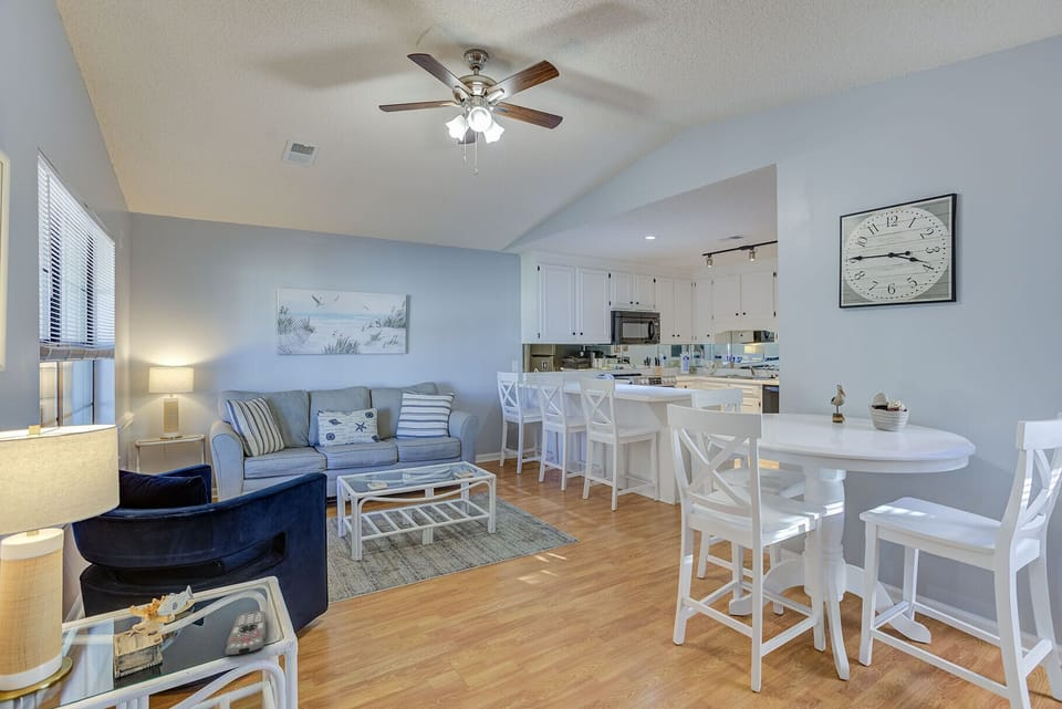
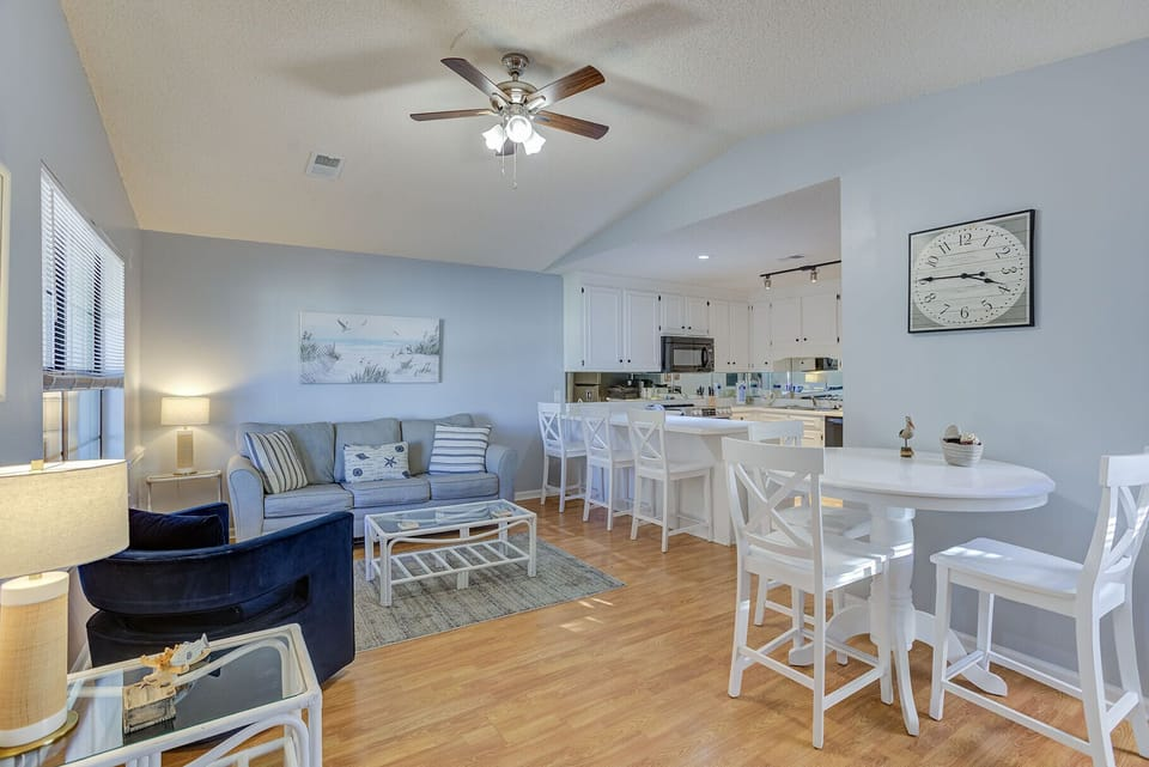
- remote control [225,609,267,657]
